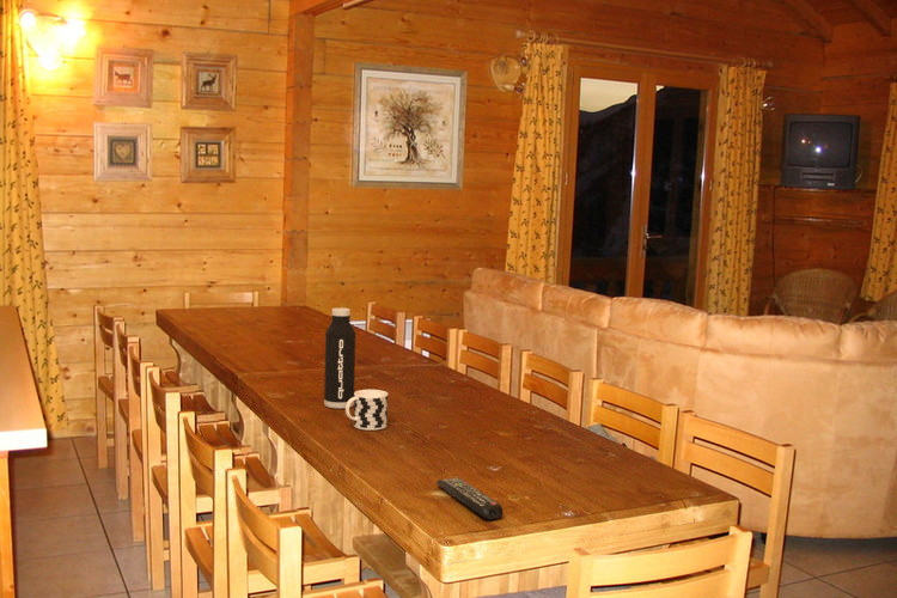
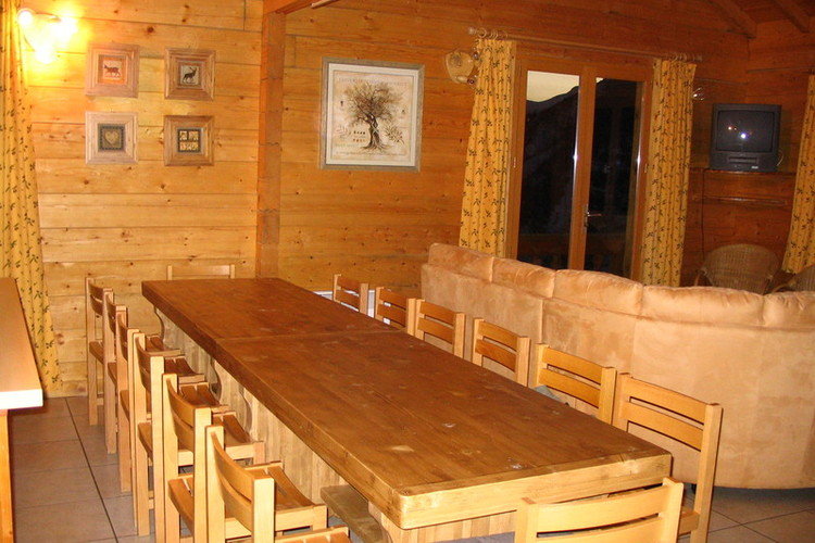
- remote control [435,476,505,521]
- cup [344,389,389,432]
- water bottle [323,307,356,409]
